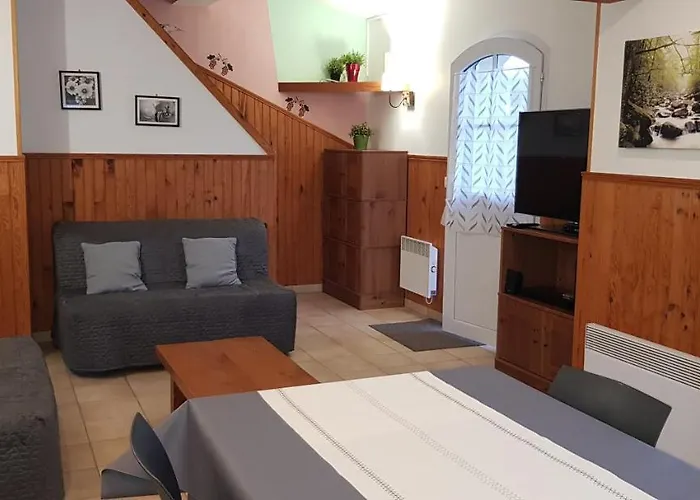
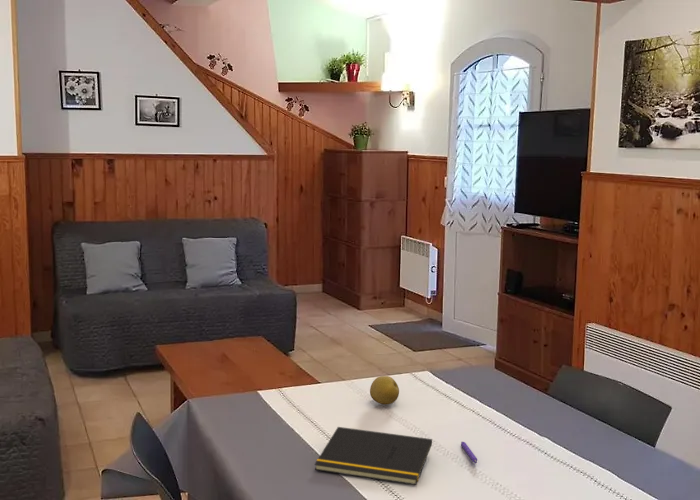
+ fruit [369,375,400,406]
+ pen [460,441,478,464]
+ notepad [314,426,433,486]
